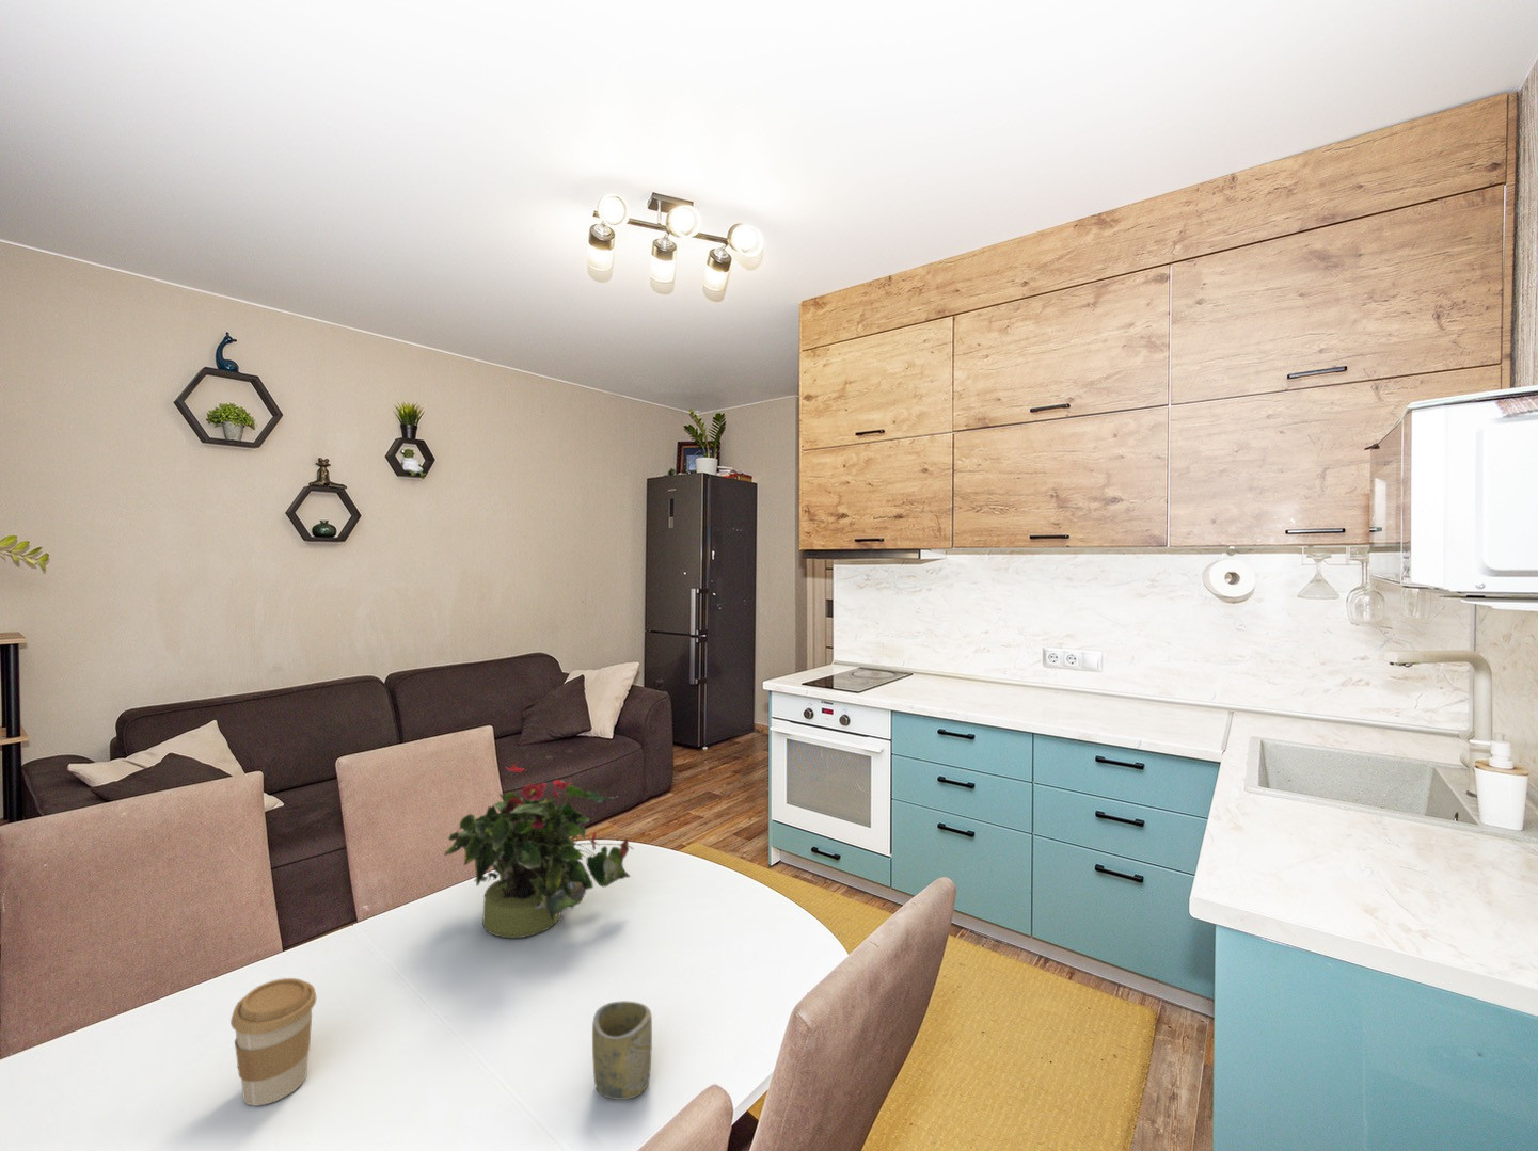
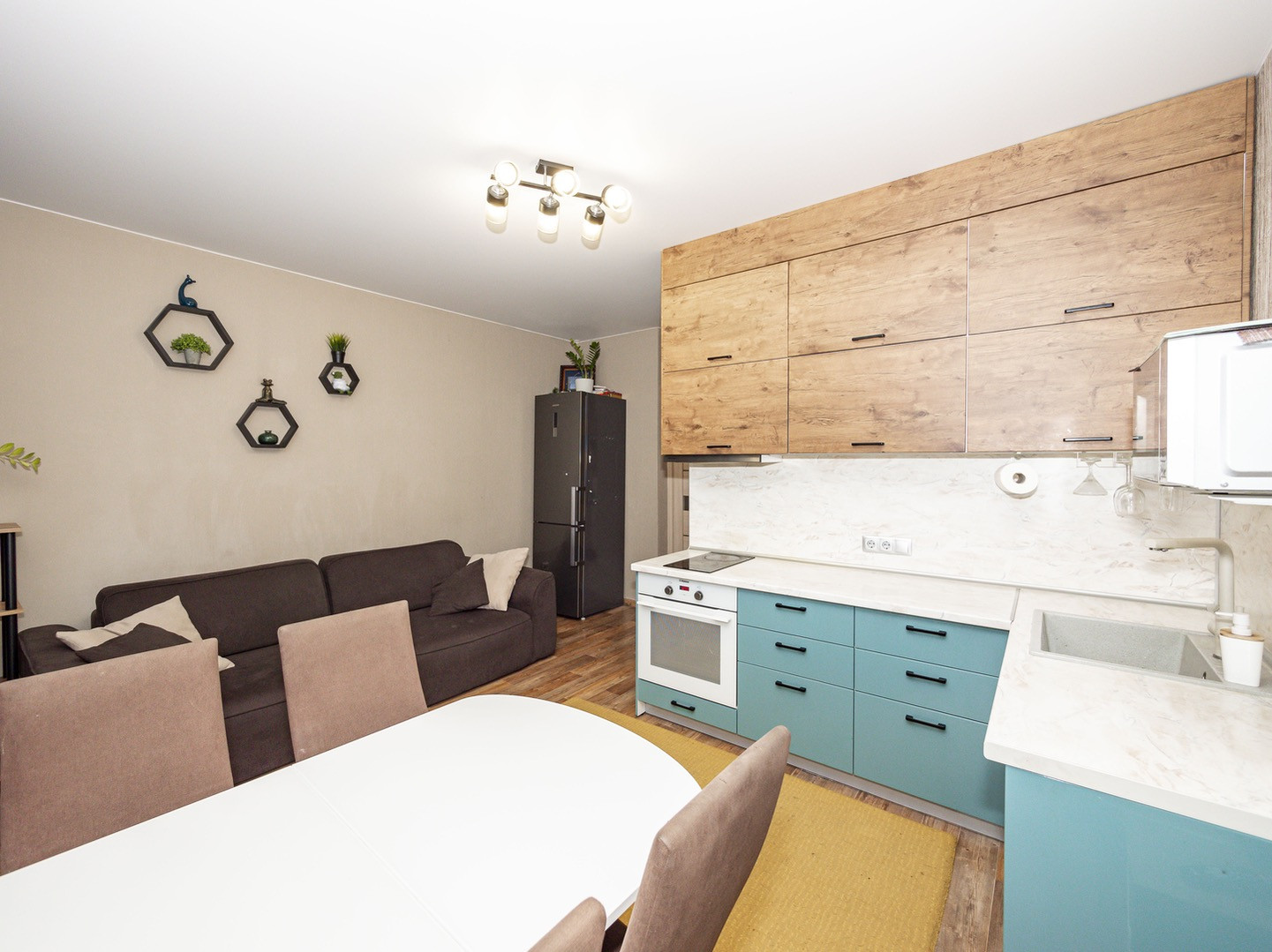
- cup [591,1000,653,1101]
- coffee cup [230,977,317,1107]
- potted plant [443,760,634,938]
